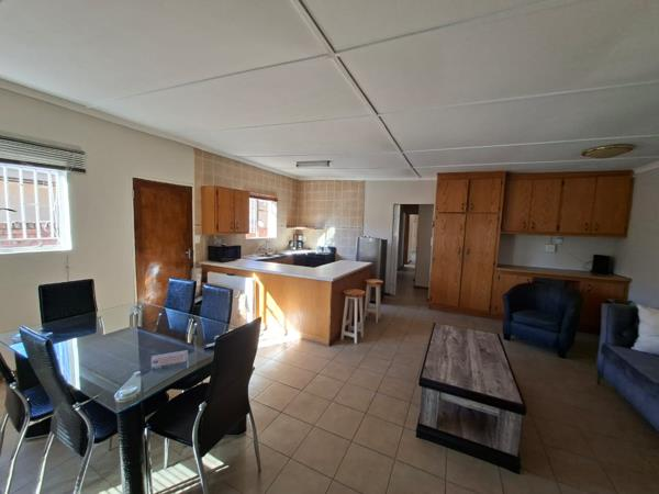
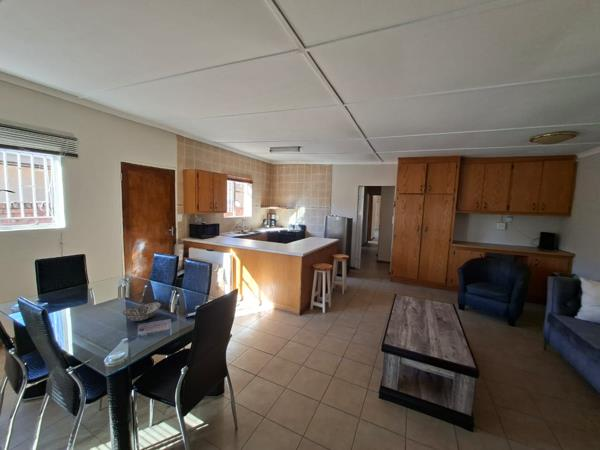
+ decorative bowl [121,301,162,322]
